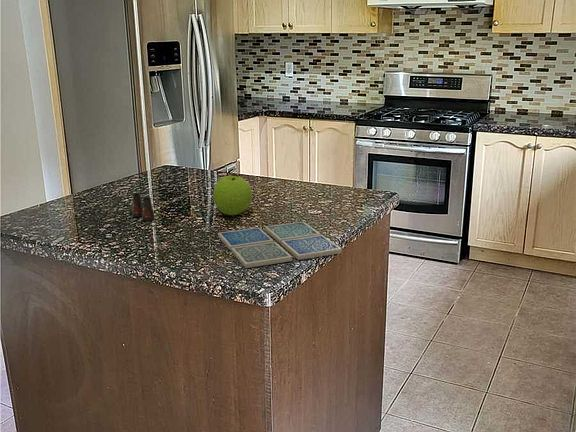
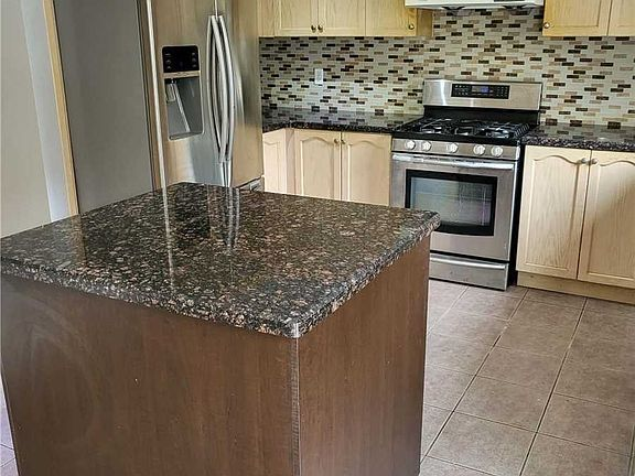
- drink coaster [217,221,343,269]
- salt shaker [129,193,156,222]
- apple [212,175,253,216]
